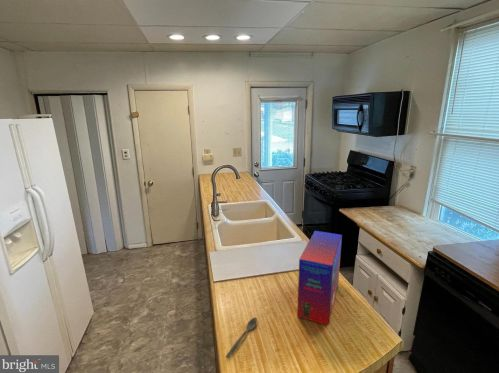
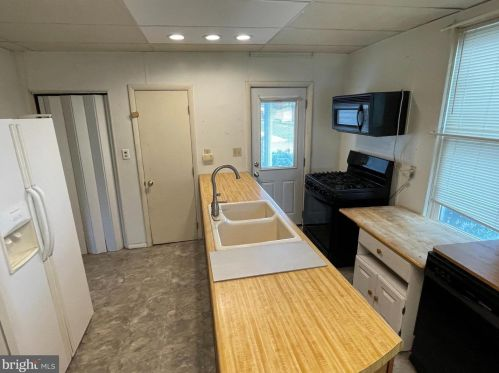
- spoon [225,317,258,359]
- cereal box [296,230,343,326]
